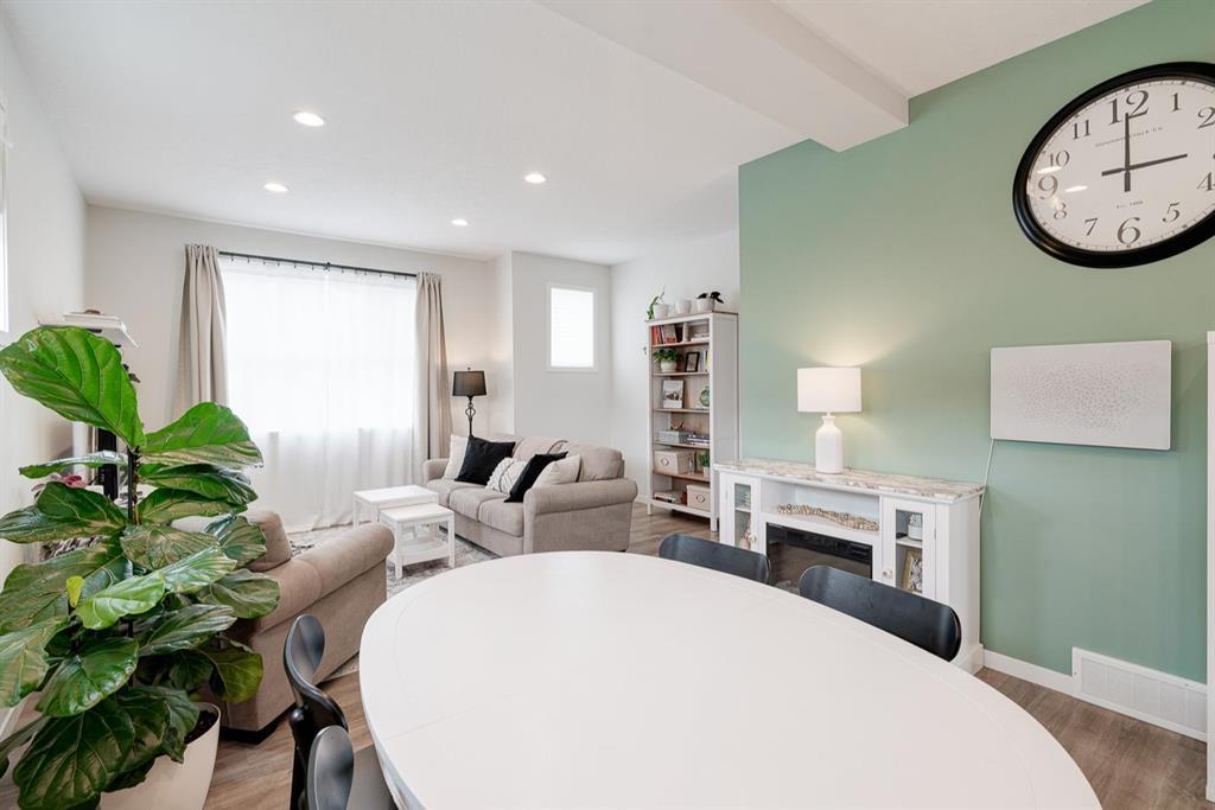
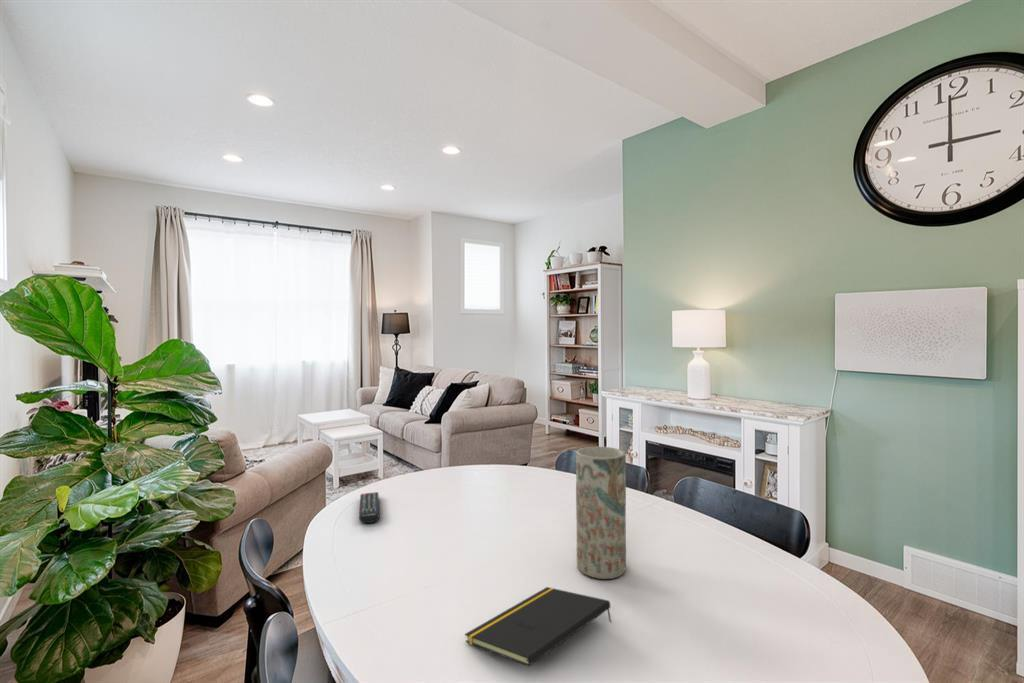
+ vase [575,446,627,580]
+ remote control [358,491,380,524]
+ notepad [464,586,612,667]
